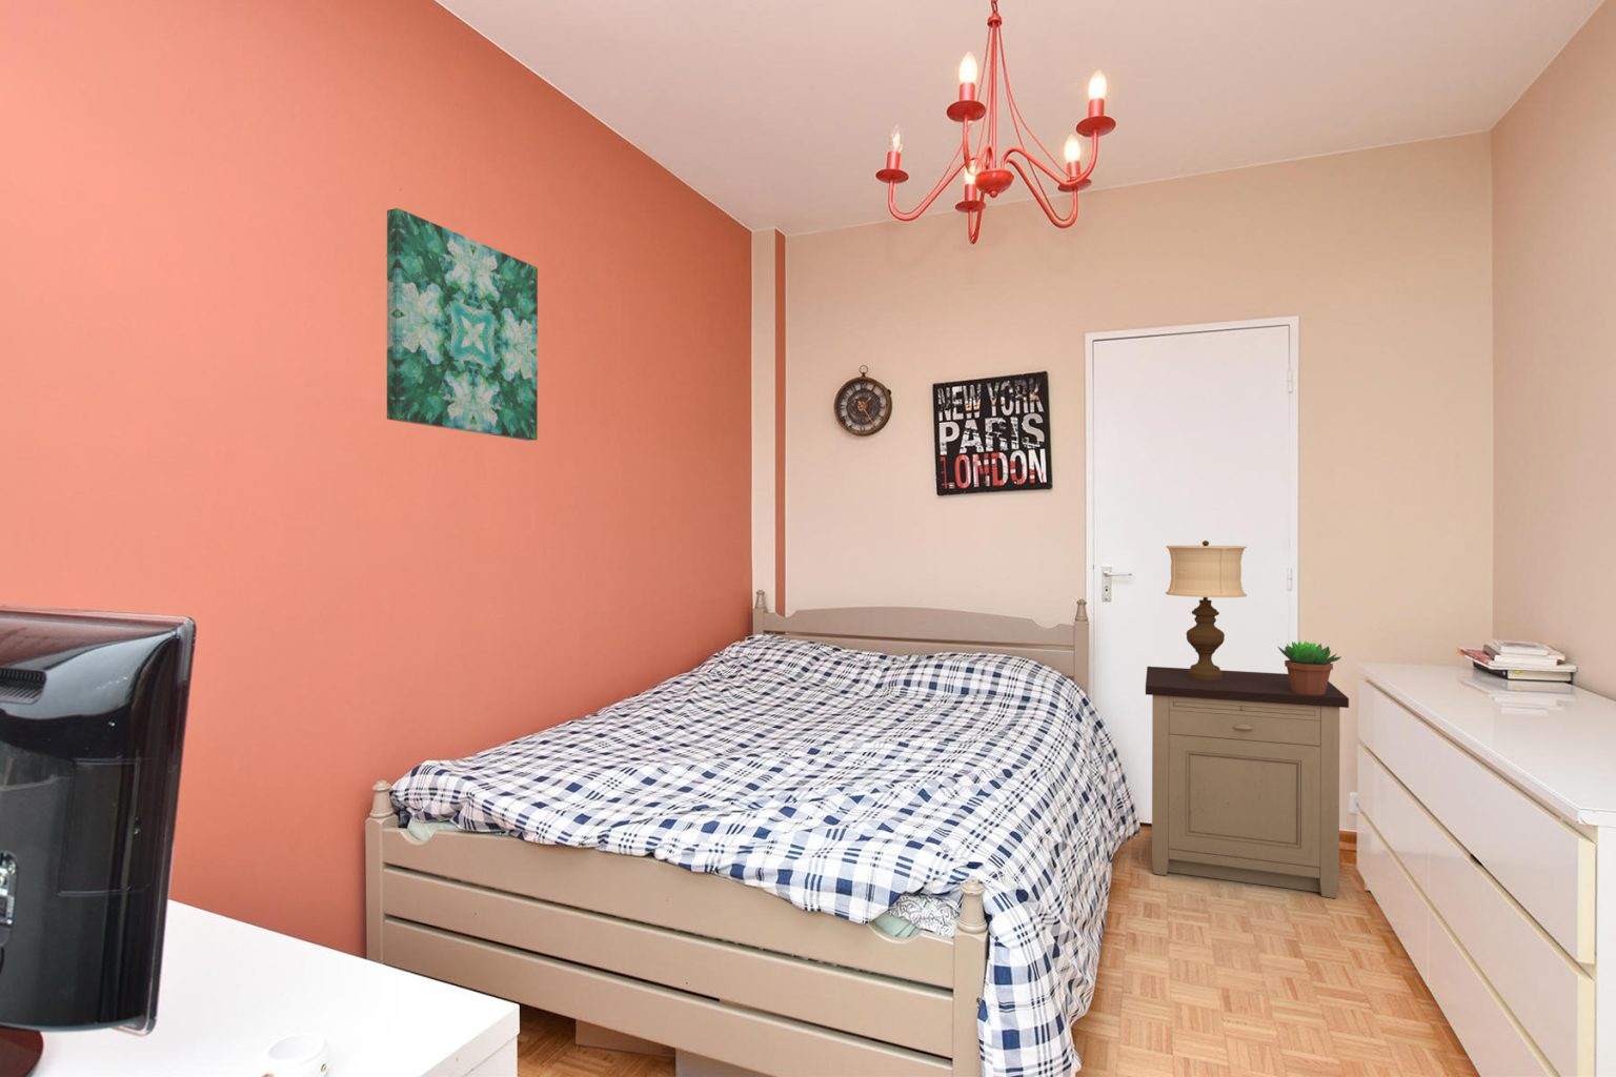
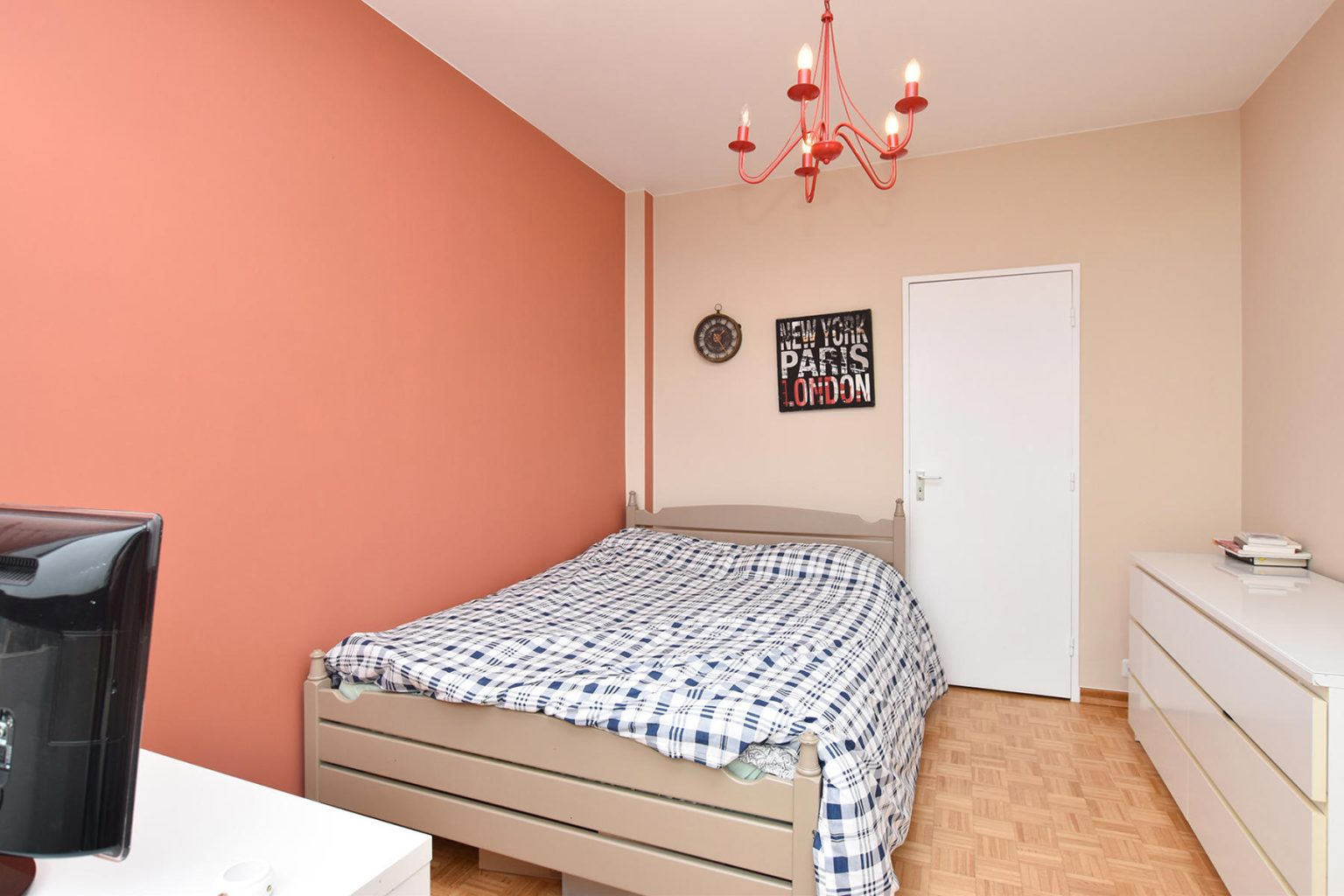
- wall art [385,207,539,441]
- succulent plant [1276,639,1343,695]
- nightstand [1145,666,1350,899]
- table lamp [1165,540,1248,680]
